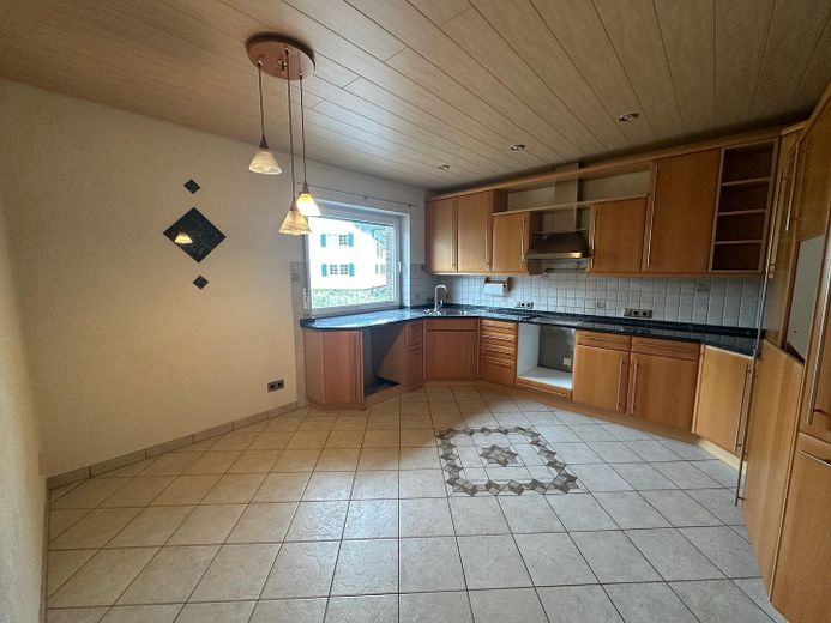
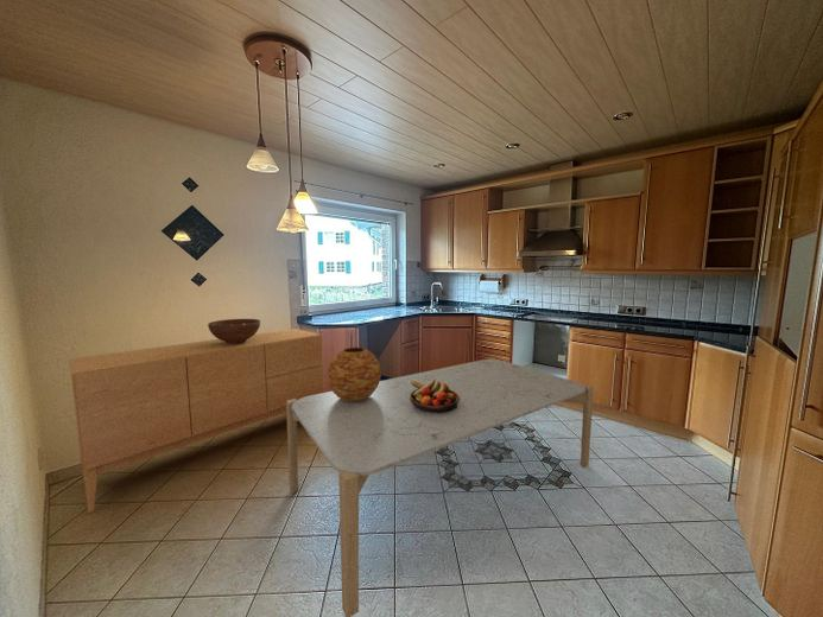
+ fruit bowl [410,380,460,413]
+ vase [325,346,382,401]
+ fruit bowl [207,318,261,344]
+ sideboard [68,327,324,514]
+ dining table [286,357,595,617]
